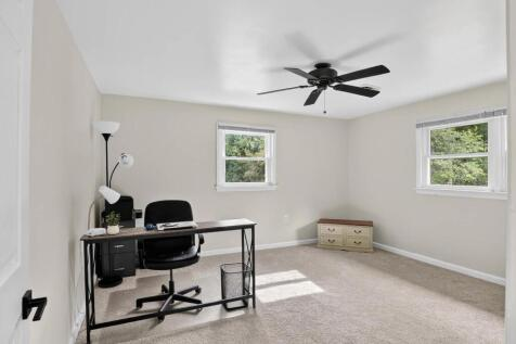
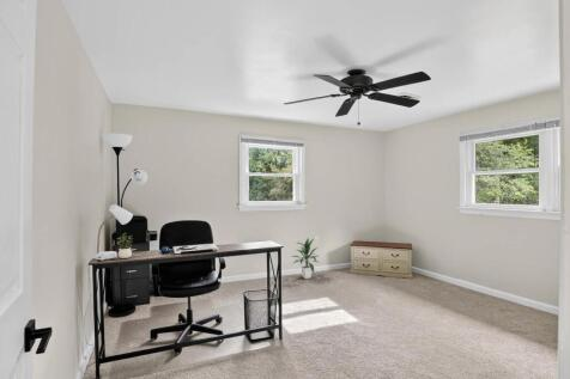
+ indoor plant [290,237,321,280]
